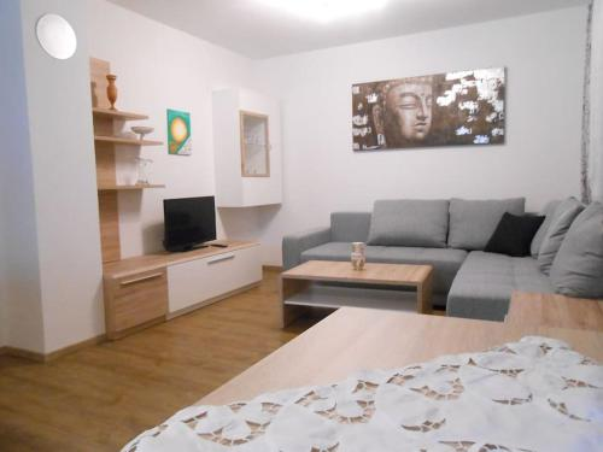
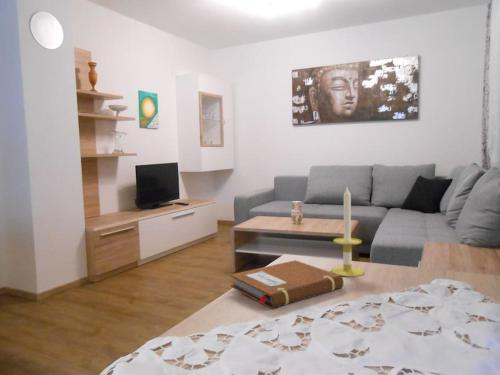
+ notebook [229,259,344,310]
+ candle [330,186,365,278]
